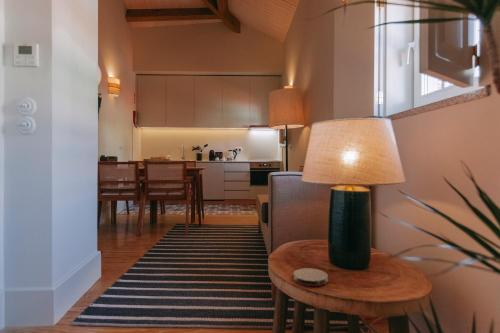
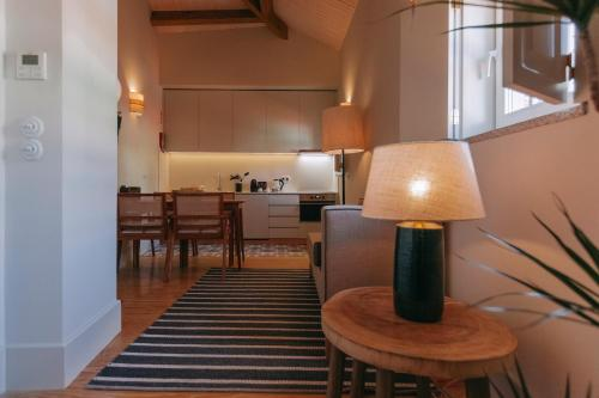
- coaster [293,267,329,287]
